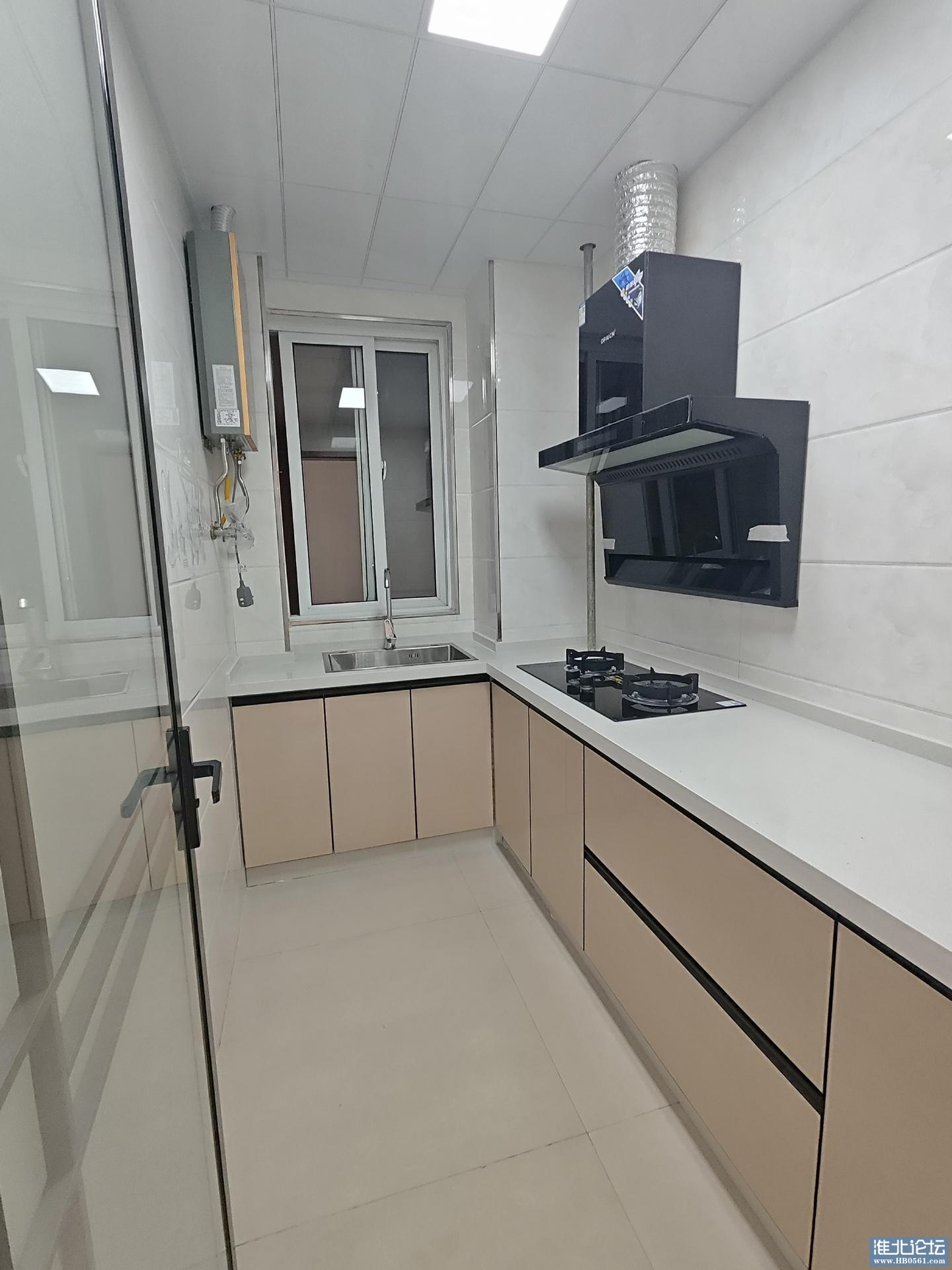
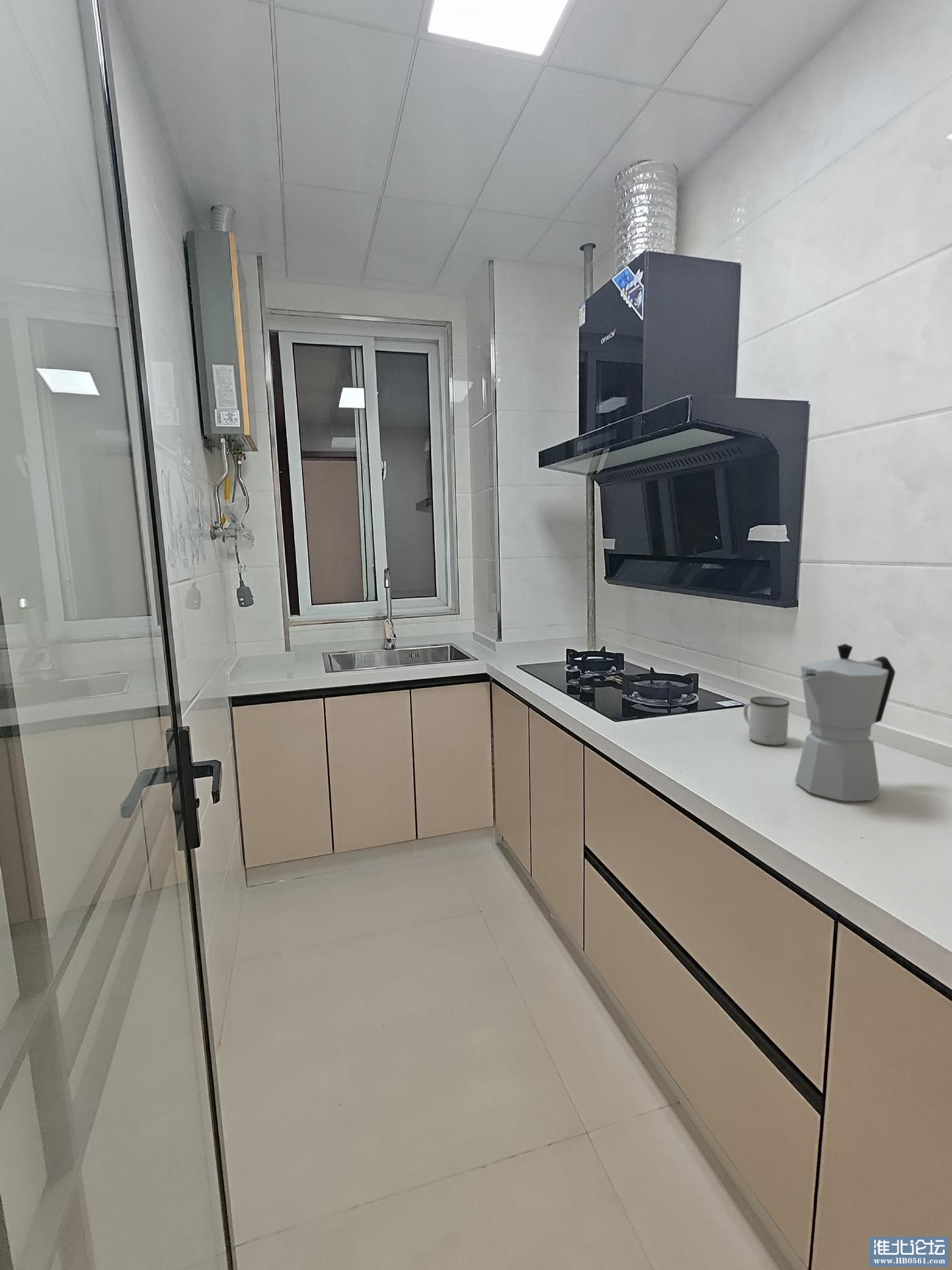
+ moka pot [794,643,896,802]
+ mug [743,696,790,746]
